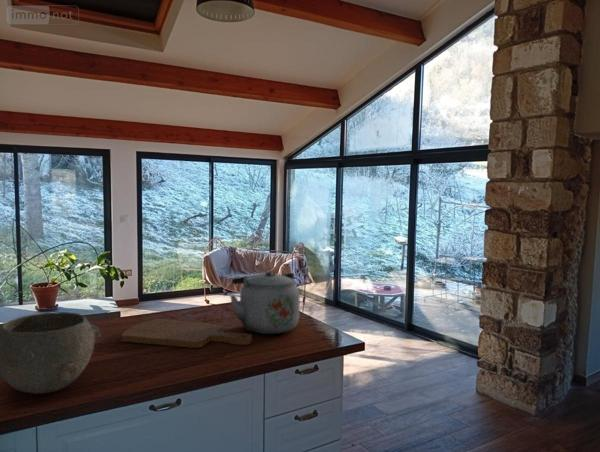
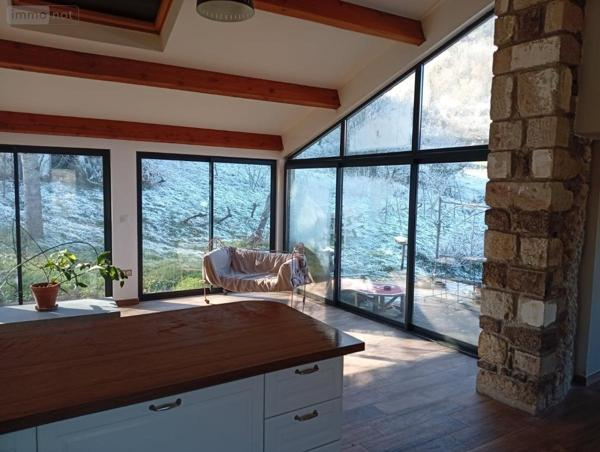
- kettle [229,270,301,335]
- bowl [0,311,102,395]
- cutting board [120,317,253,349]
